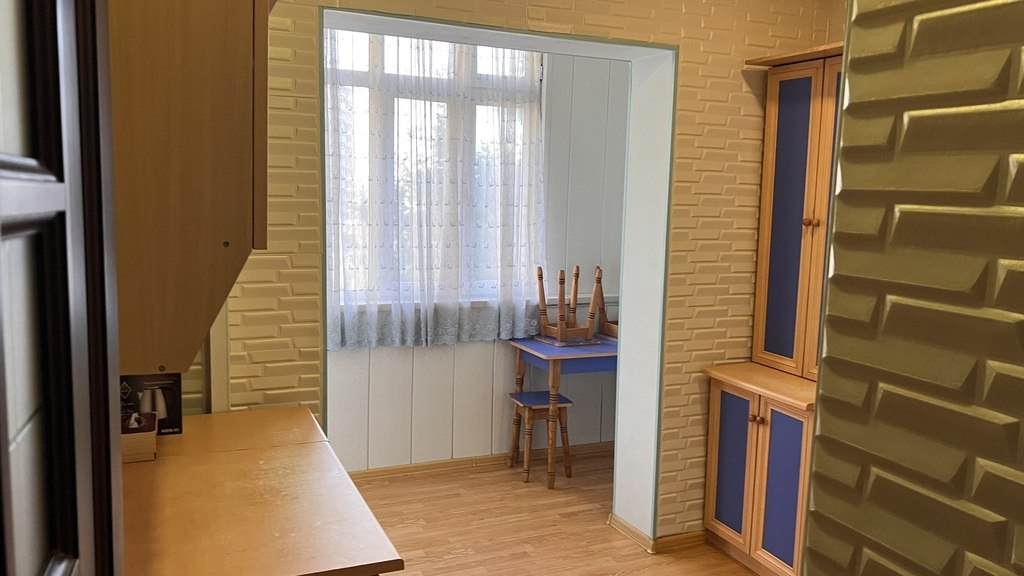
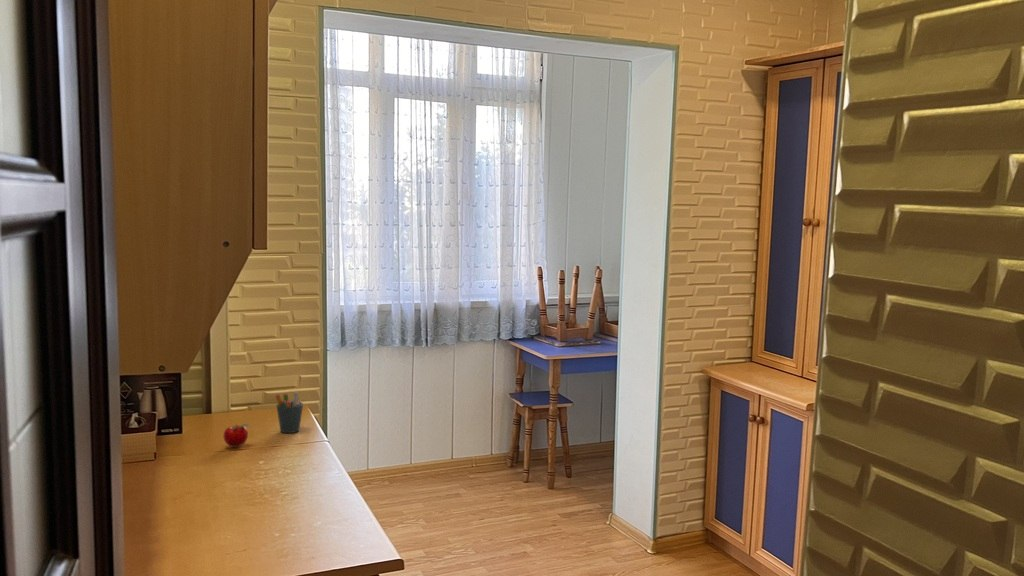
+ pen holder [275,391,304,434]
+ apple [222,423,251,448]
